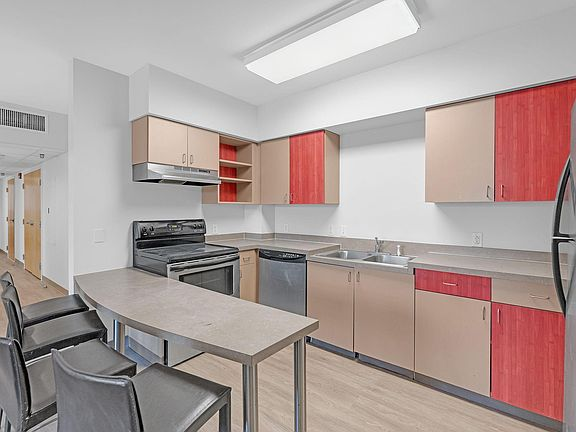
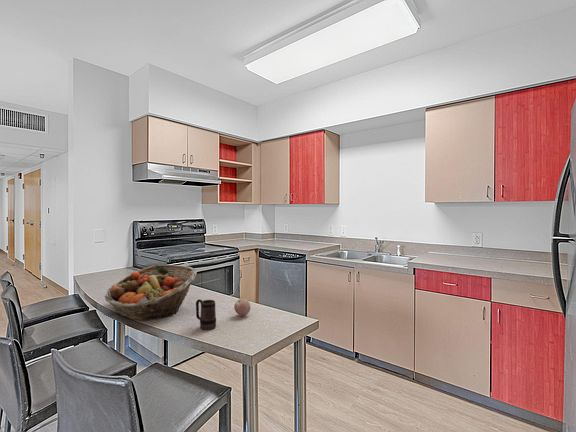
+ apple [233,297,252,317]
+ fruit basket [104,264,198,321]
+ mug [195,298,217,331]
